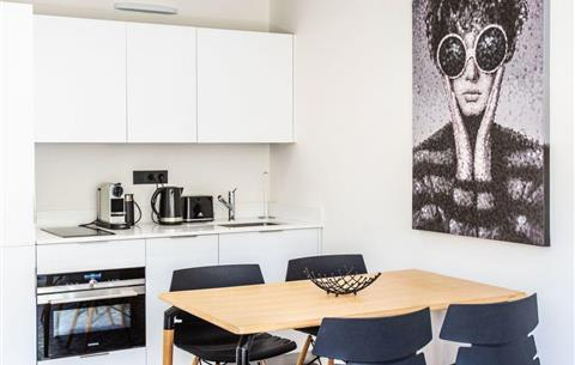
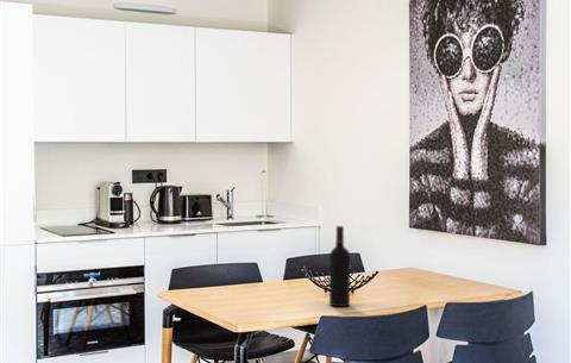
+ wine bottle [328,225,351,308]
